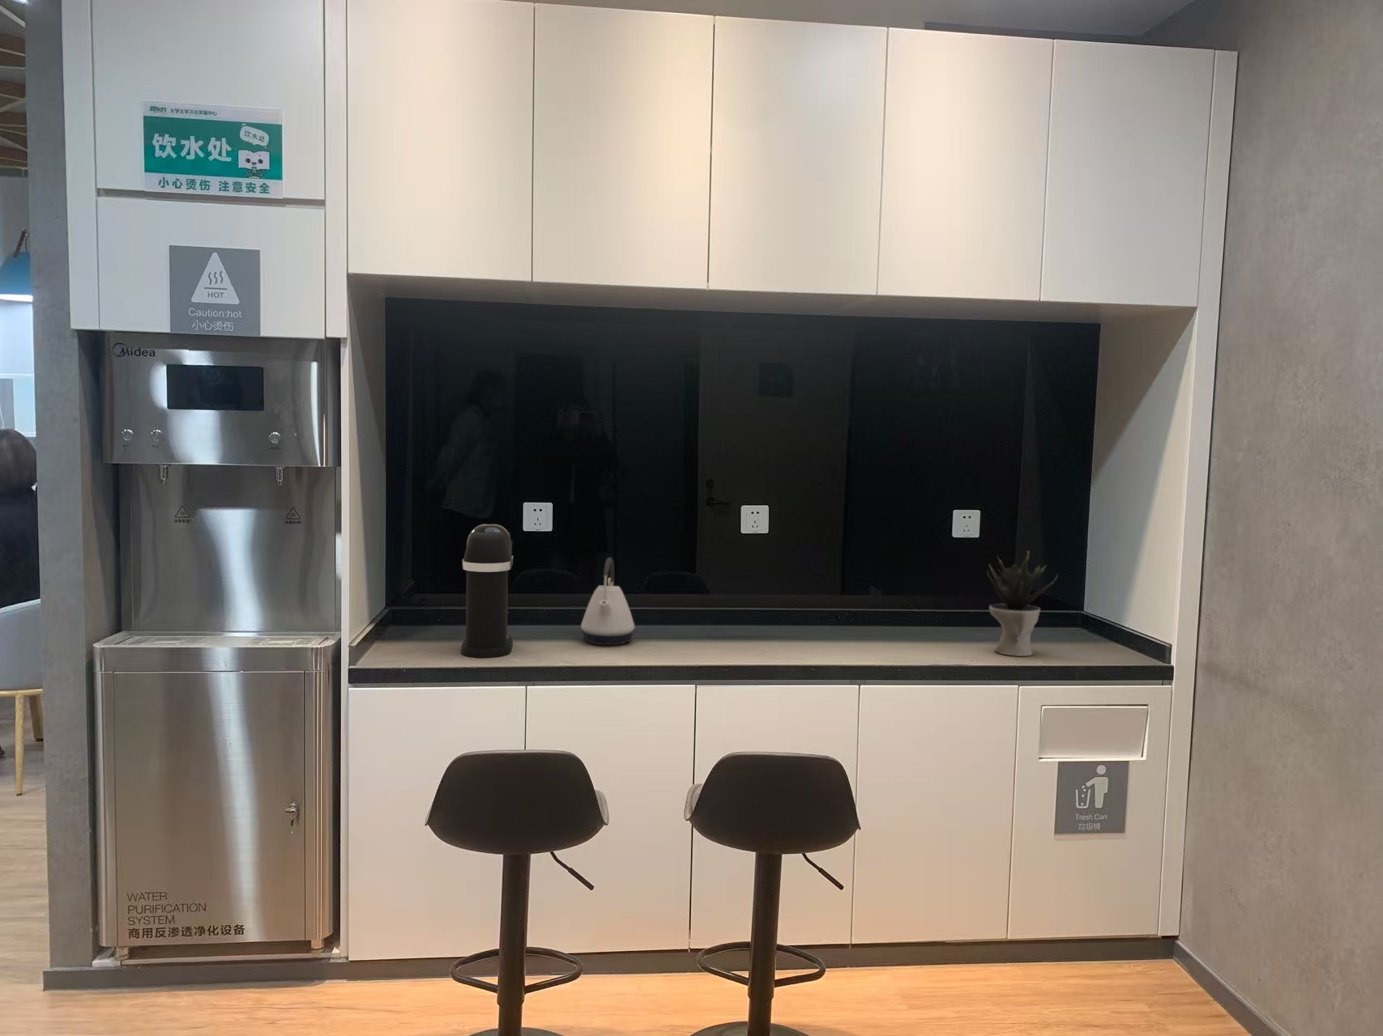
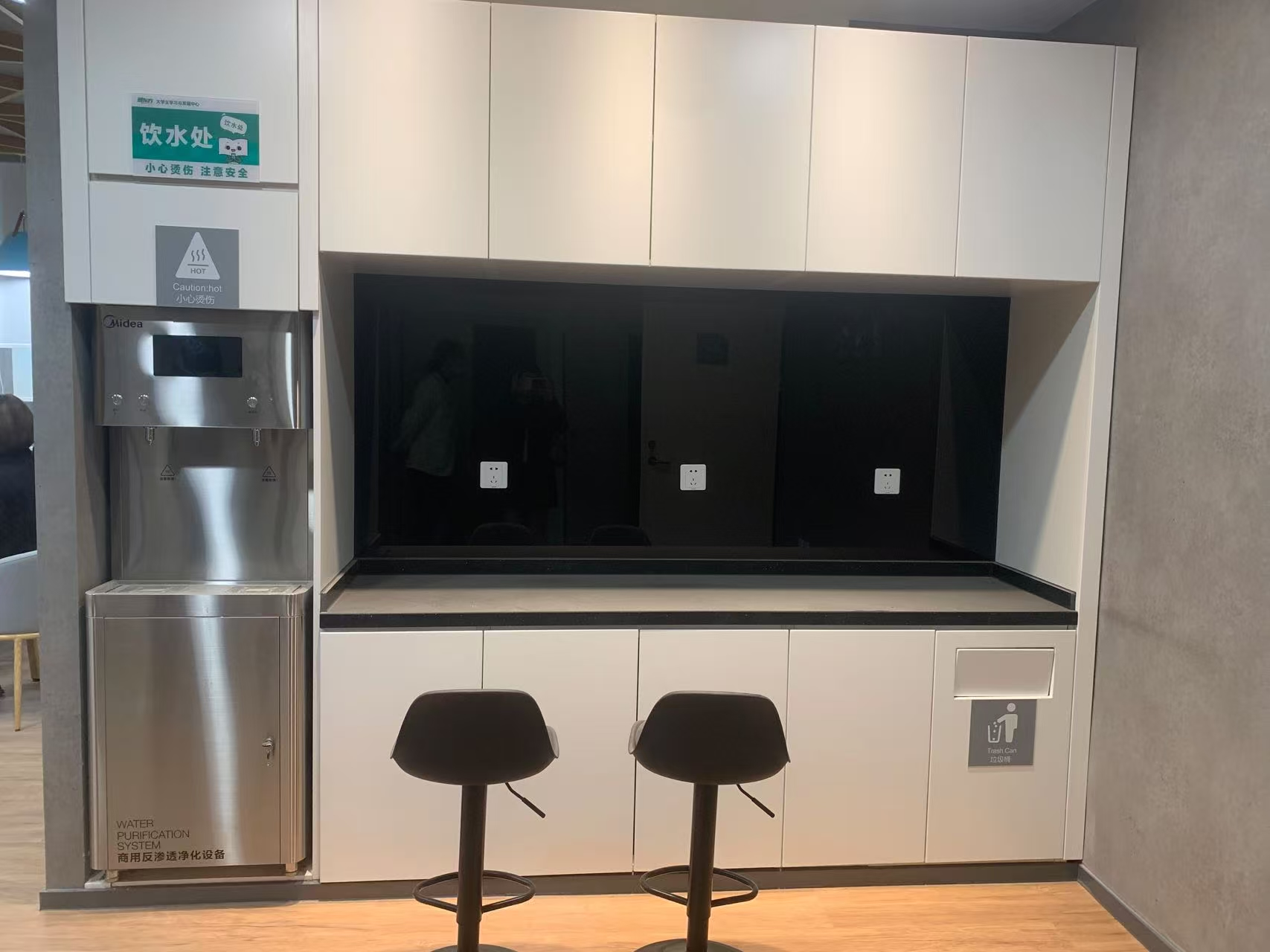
- kettle [580,557,635,646]
- coffee maker [461,522,514,658]
- potted plant [986,550,1058,657]
